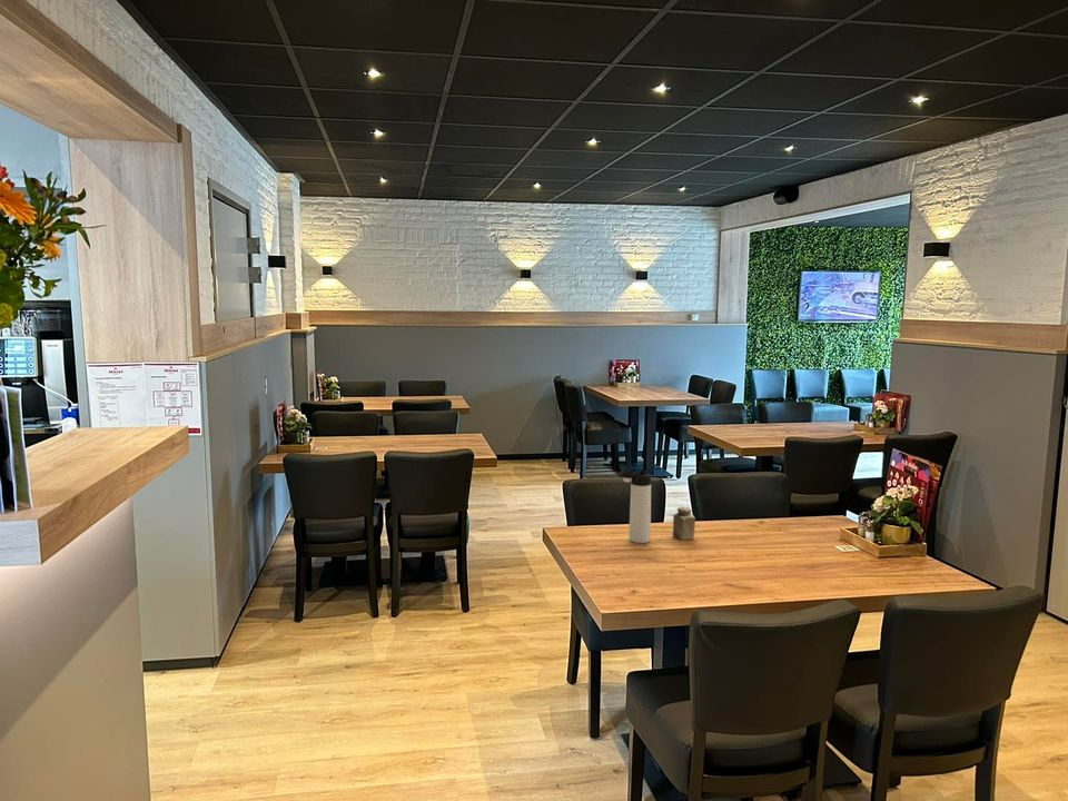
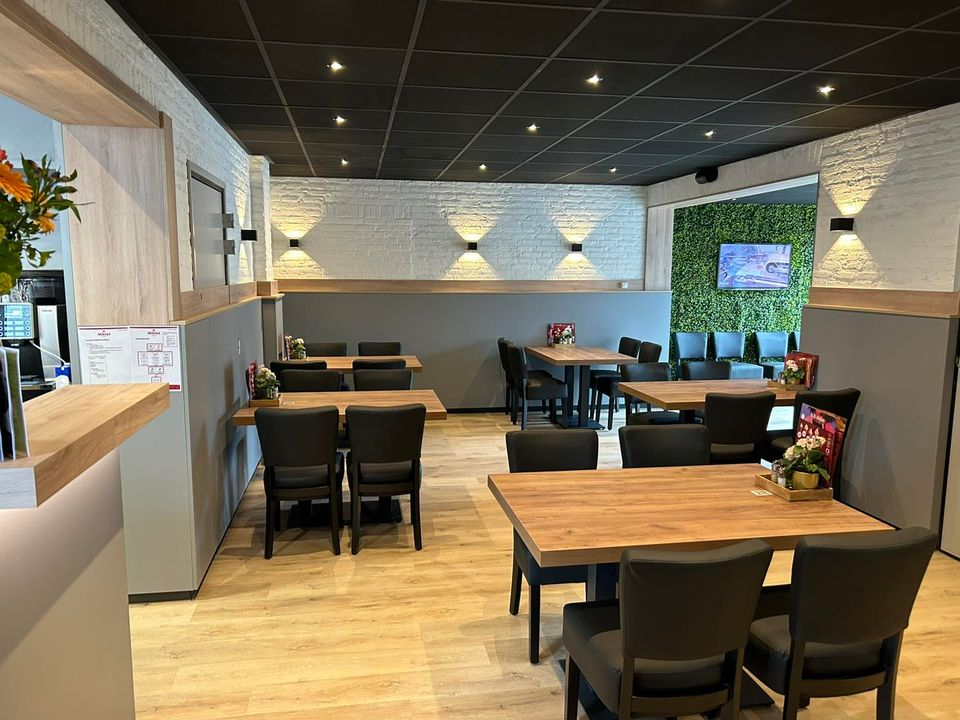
- thermos bottle [620,469,652,544]
- salt shaker [672,505,696,541]
